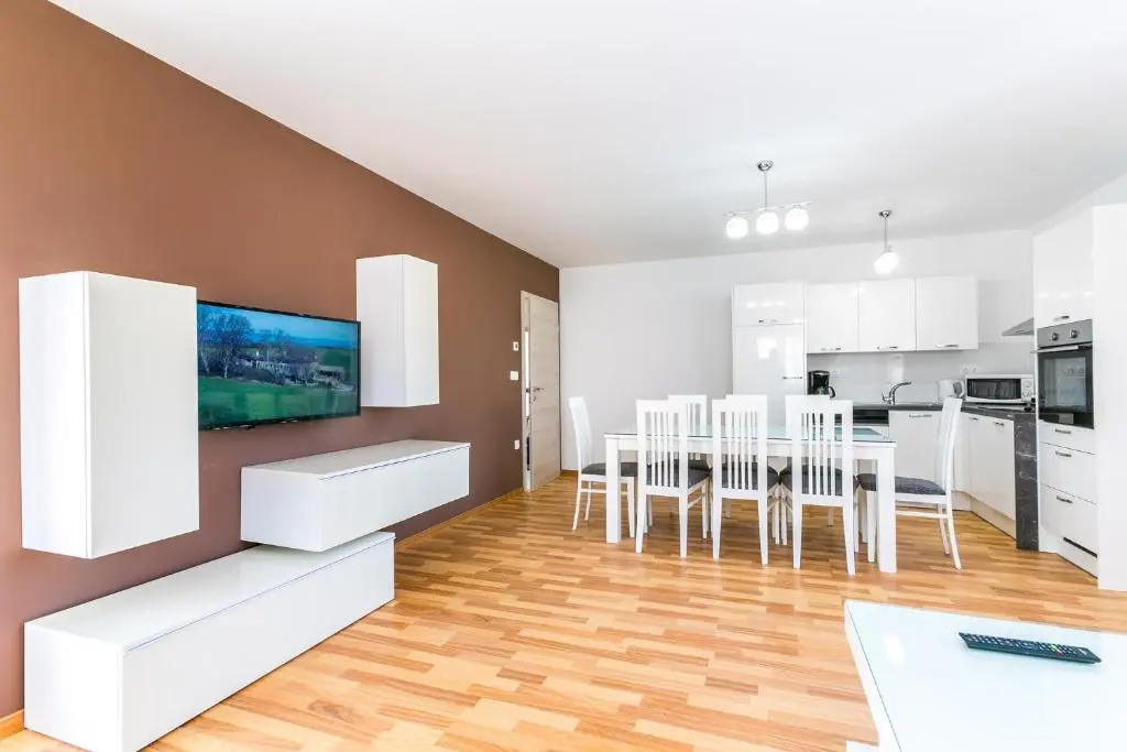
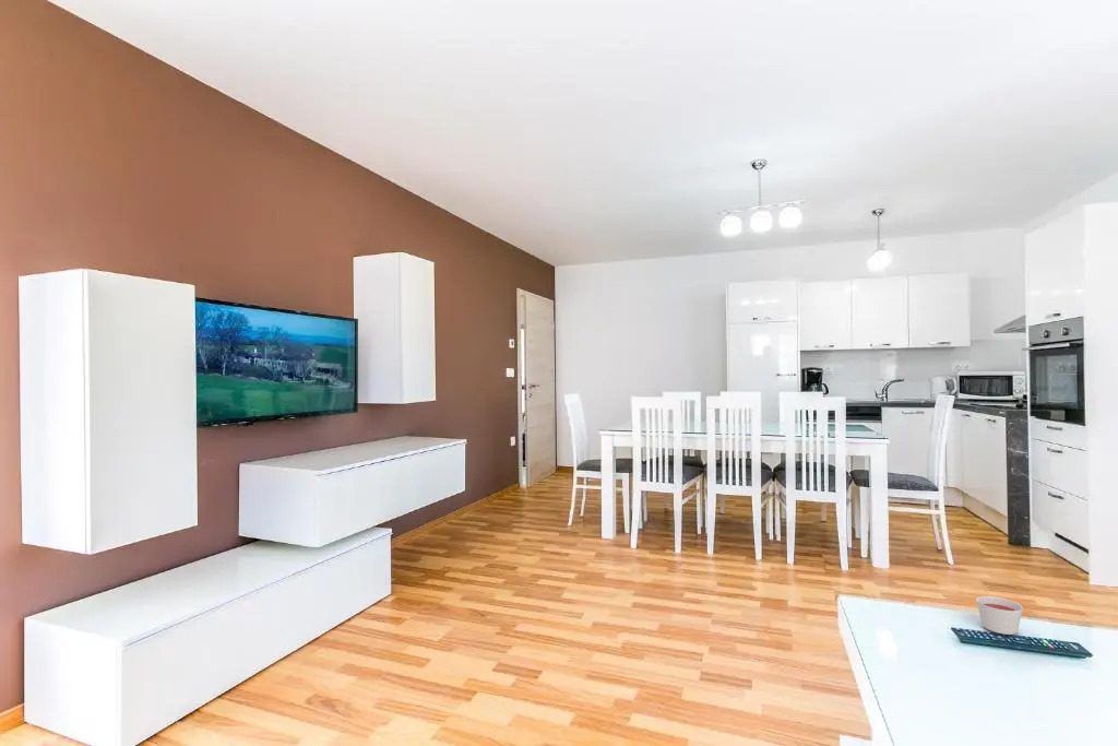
+ candle [975,595,1024,636]
